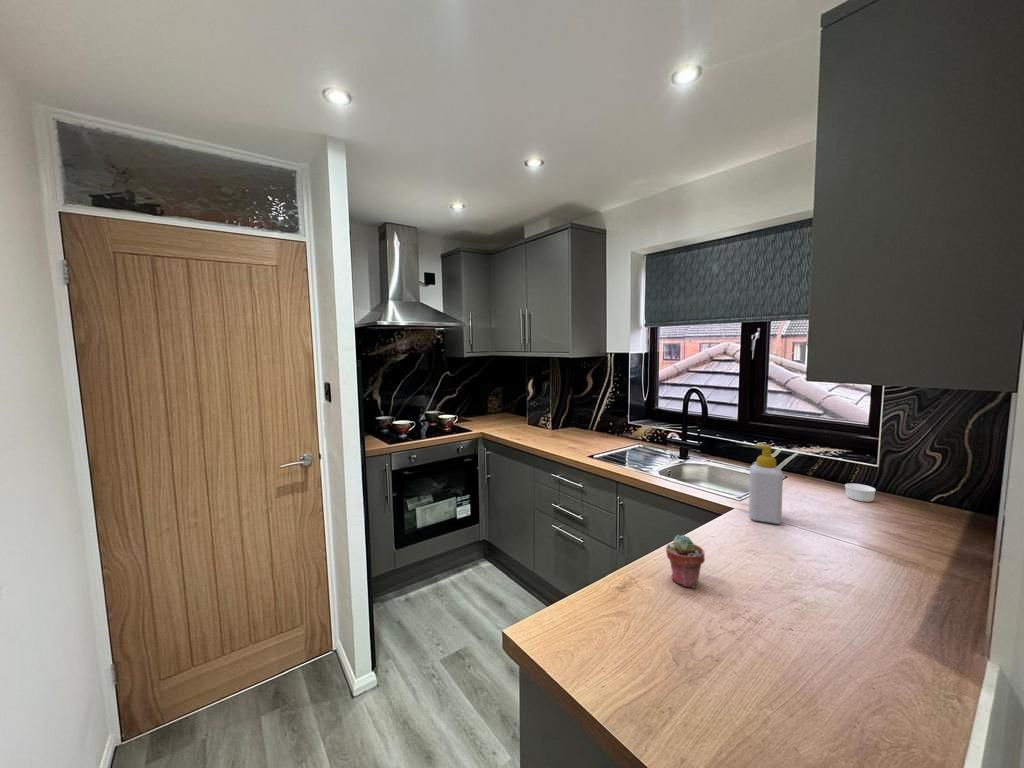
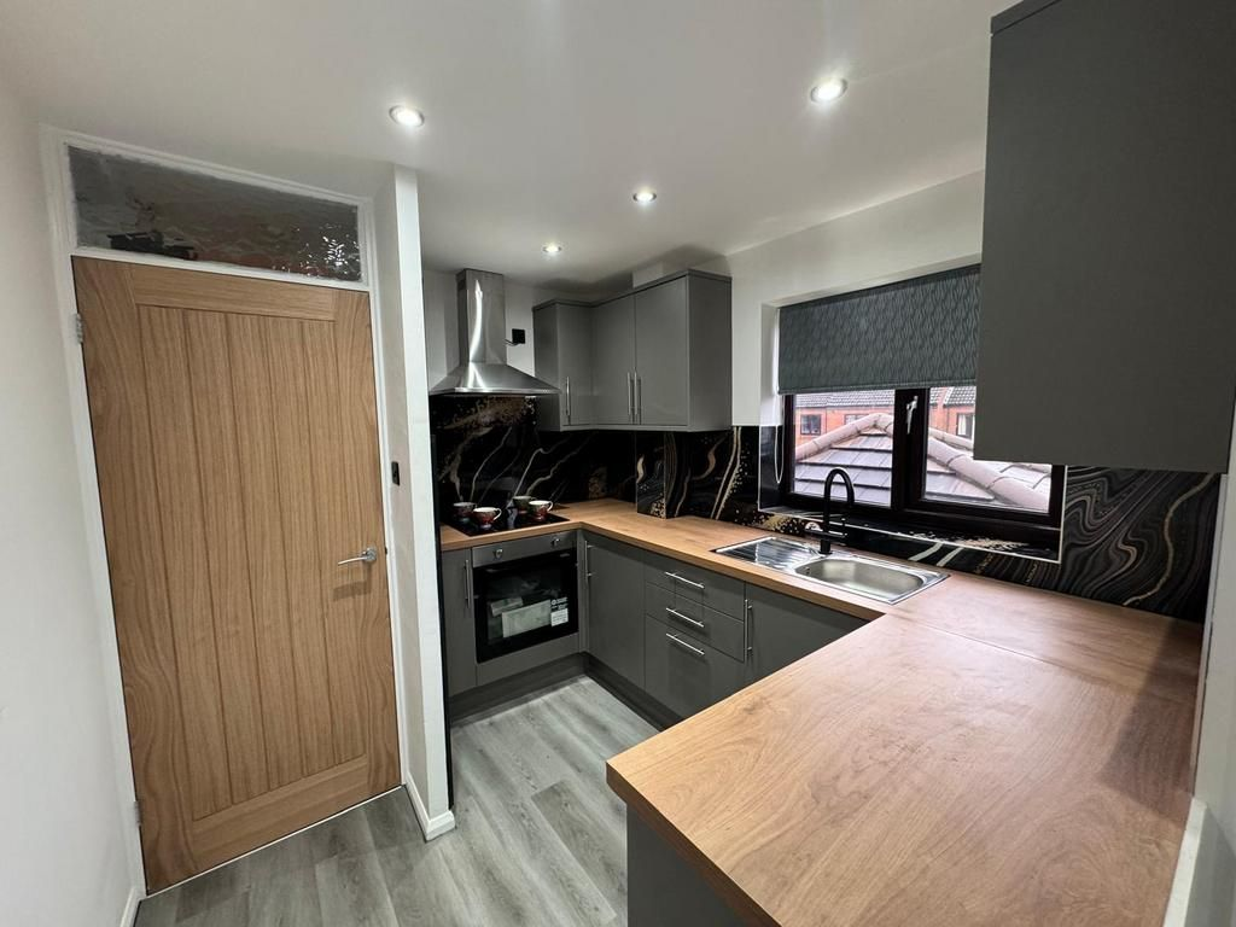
- ramekin [844,483,877,503]
- potted succulent [665,534,706,589]
- soap bottle [748,444,784,525]
